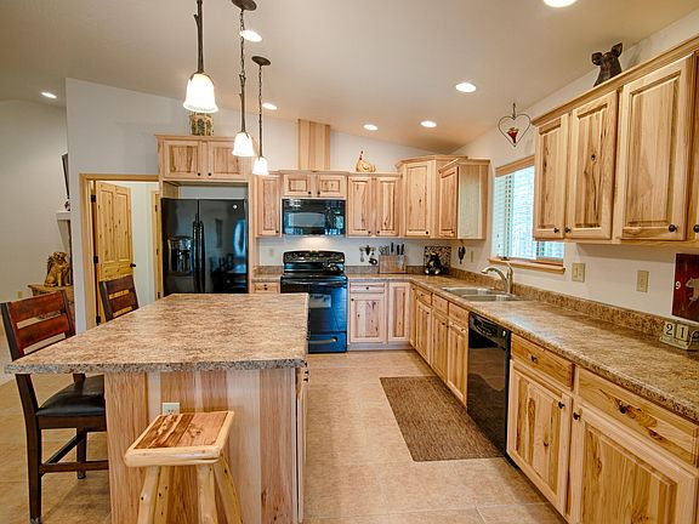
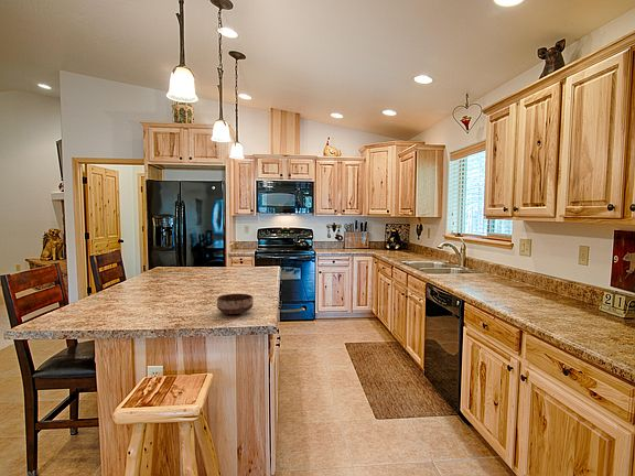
+ bowl [216,293,255,315]
